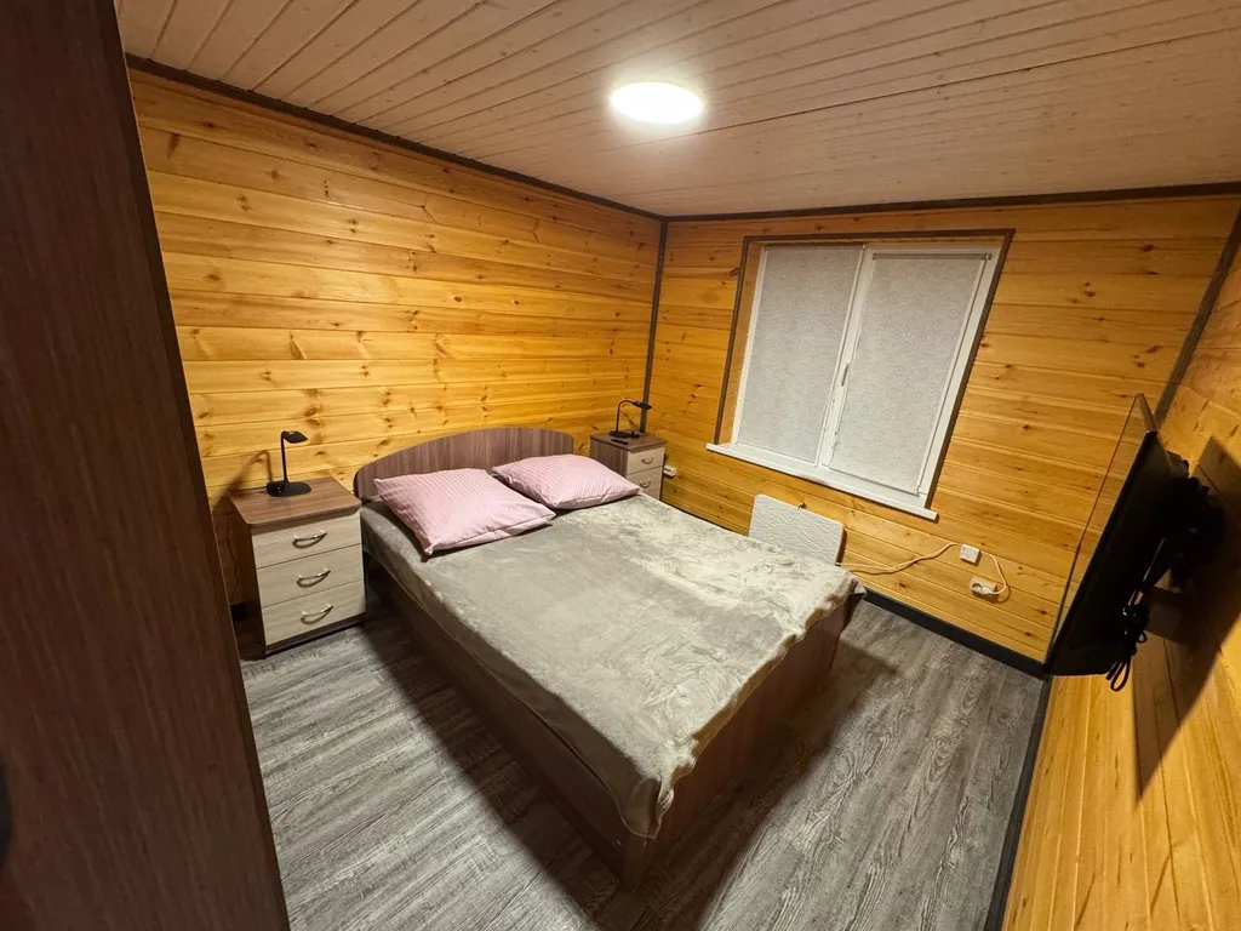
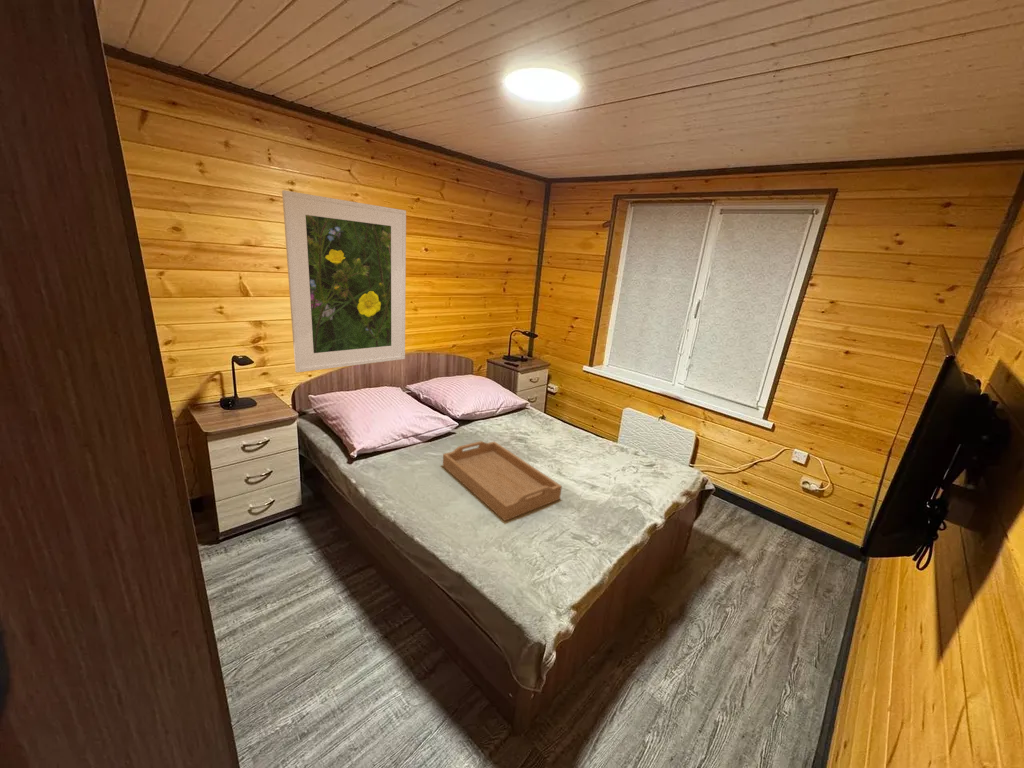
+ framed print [281,189,407,373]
+ serving tray [442,440,563,522]
